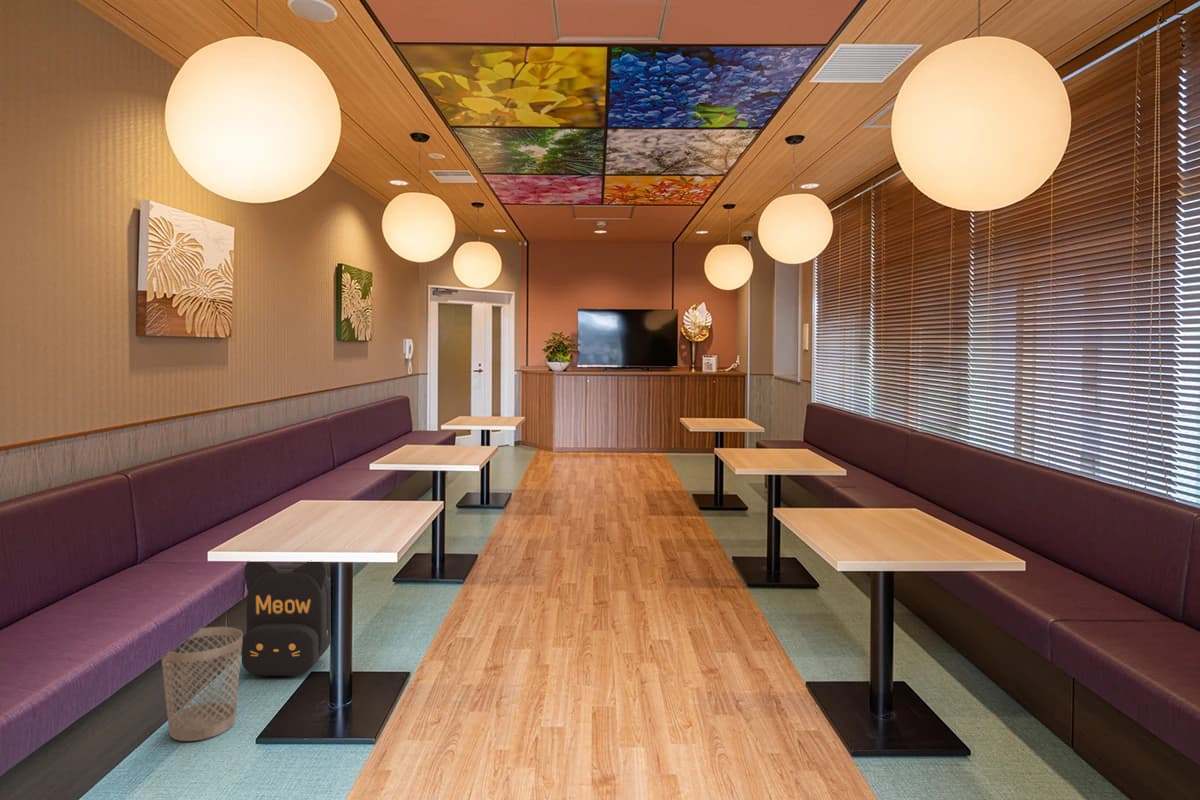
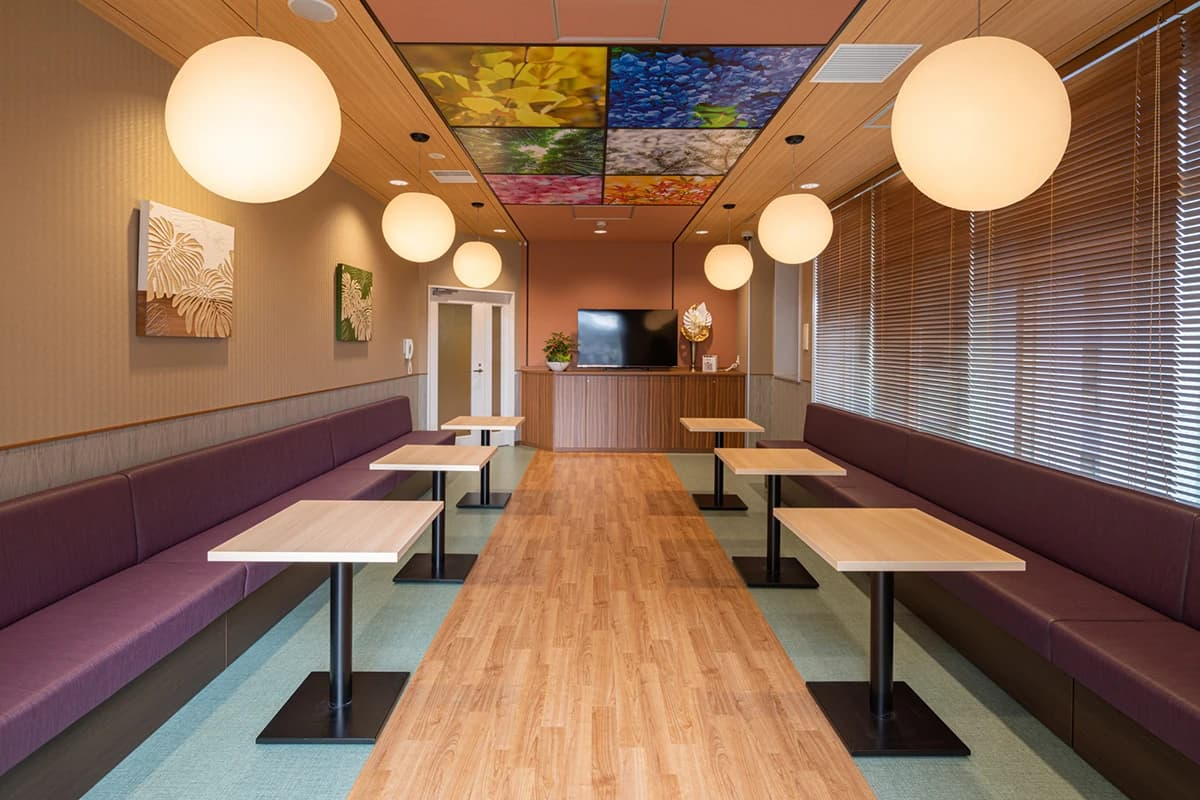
- wastebasket [161,626,244,742]
- backpack [241,561,331,676]
